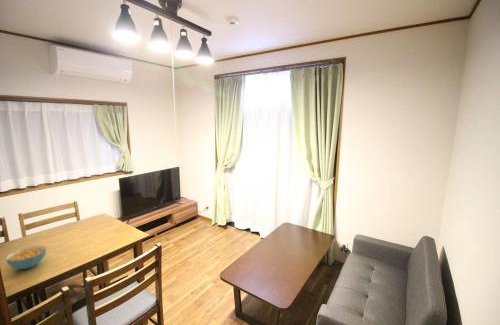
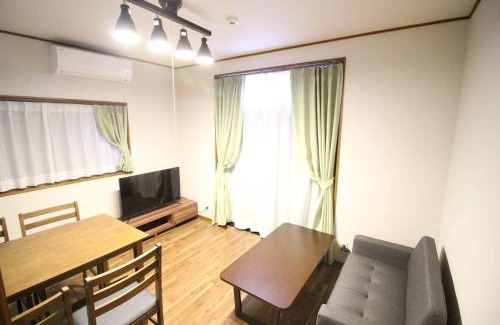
- cereal bowl [5,245,47,270]
